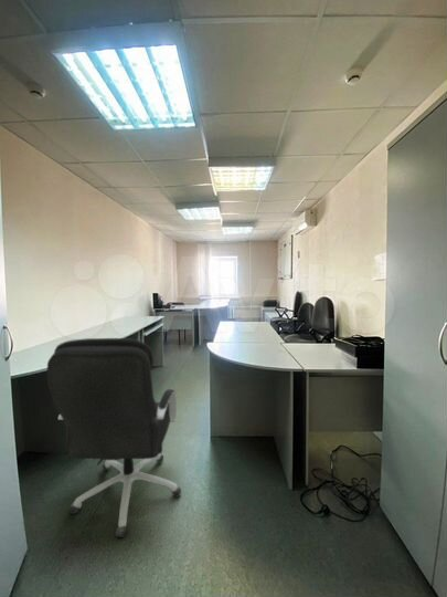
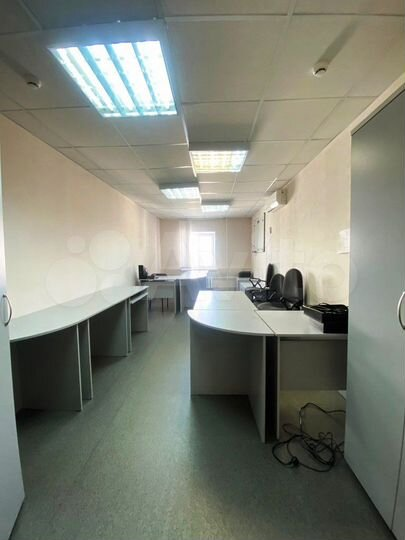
- office chair [46,337,182,538]
